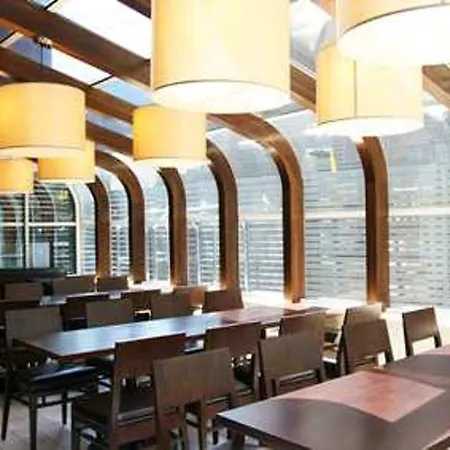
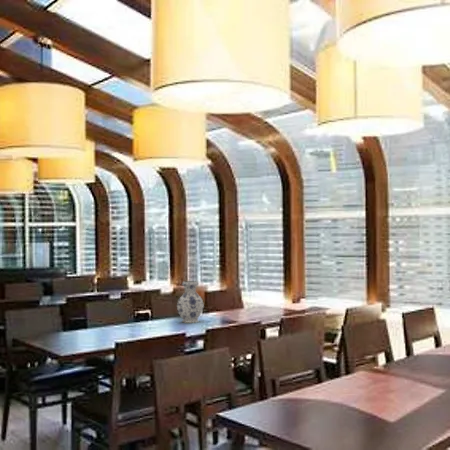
+ vase [176,280,205,324]
